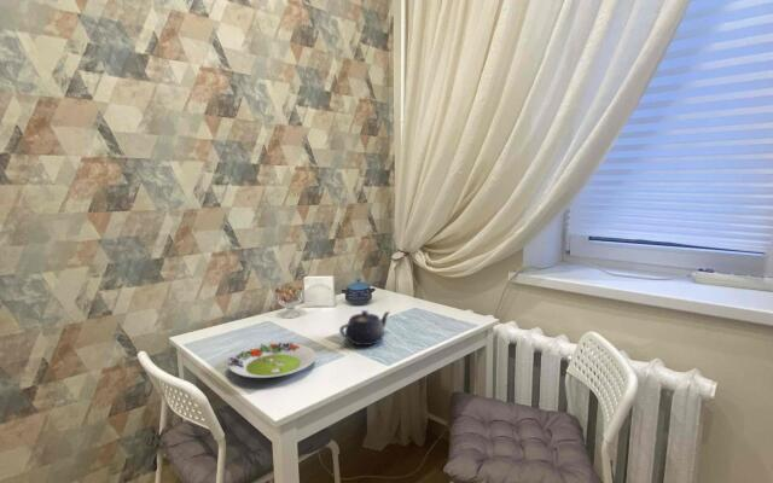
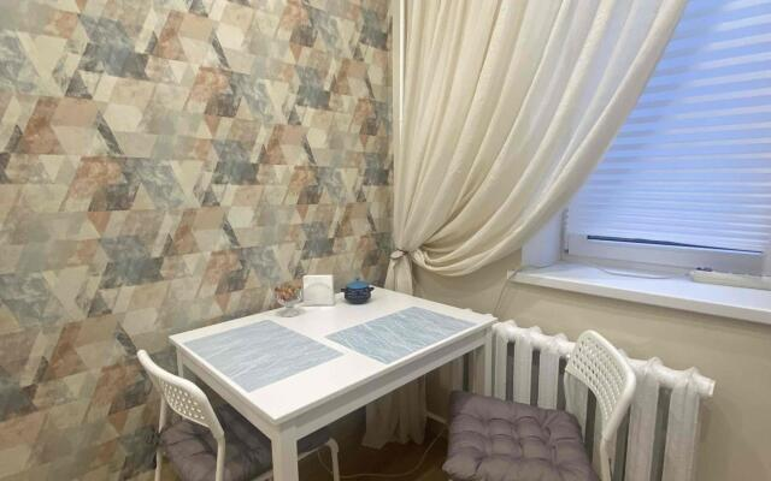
- salad plate [226,341,316,379]
- teapot [338,309,391,347]
